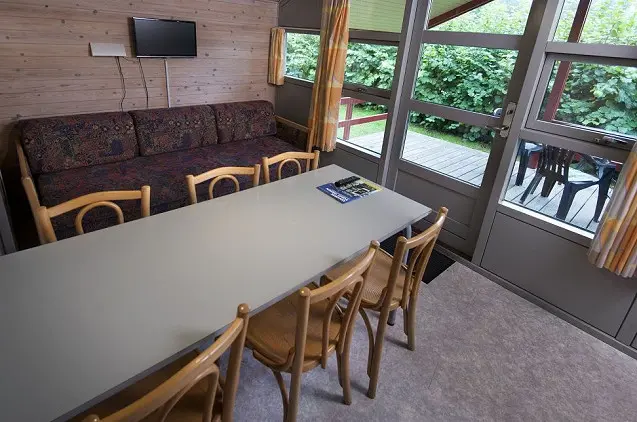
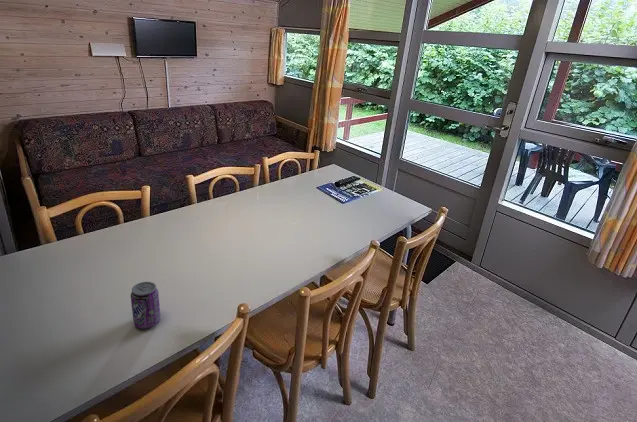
+ beverage can [130,281,162,330]
